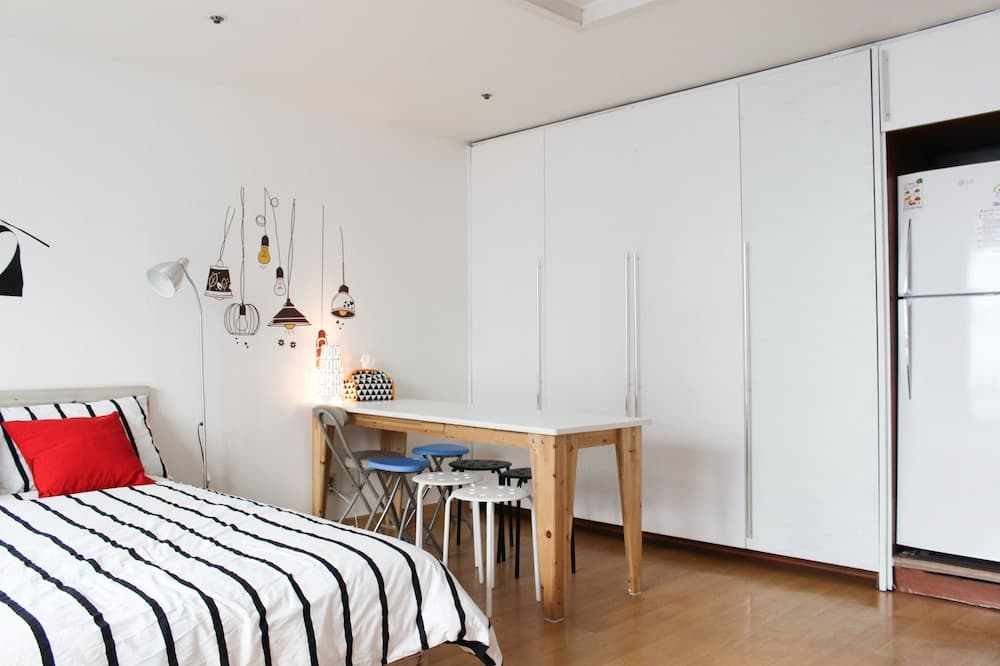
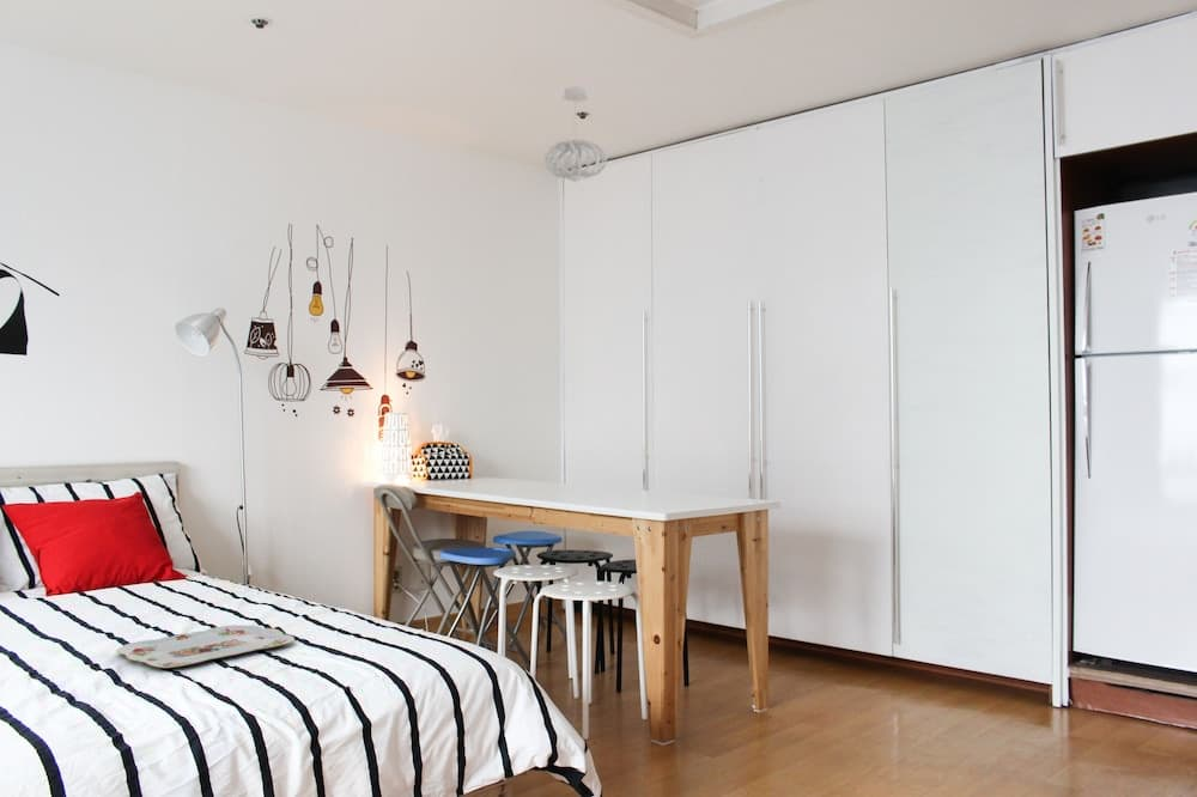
+ pendant light [543,86,608,184]
+ serving tray [116,623,296,669]
